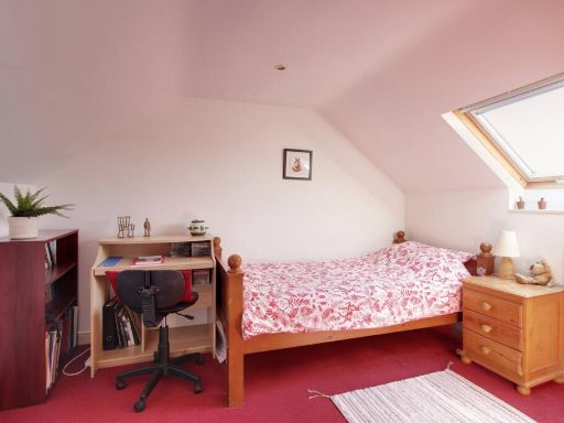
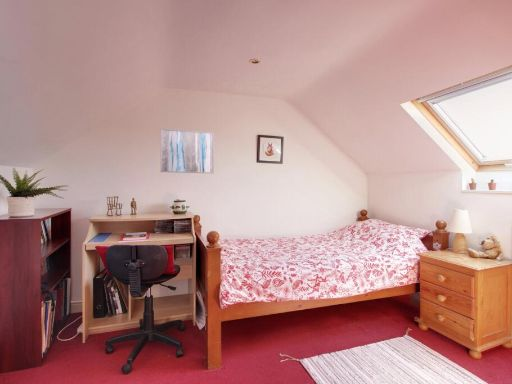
+ wall art [160,128,215,174]
